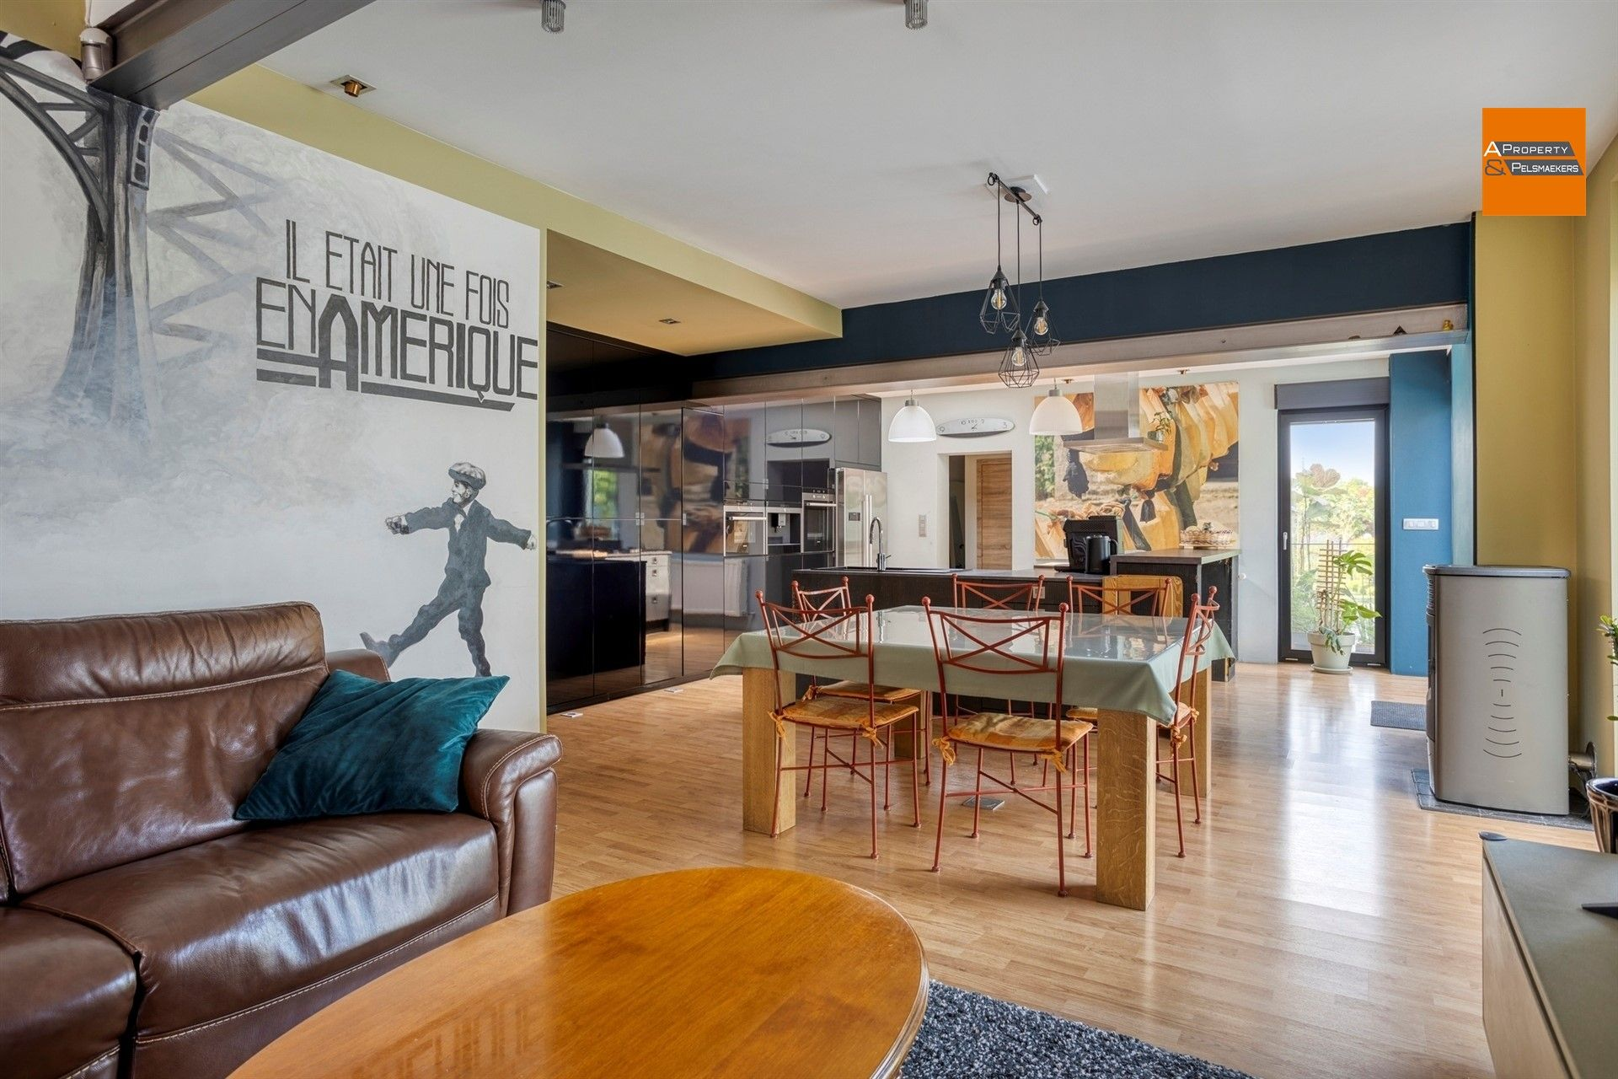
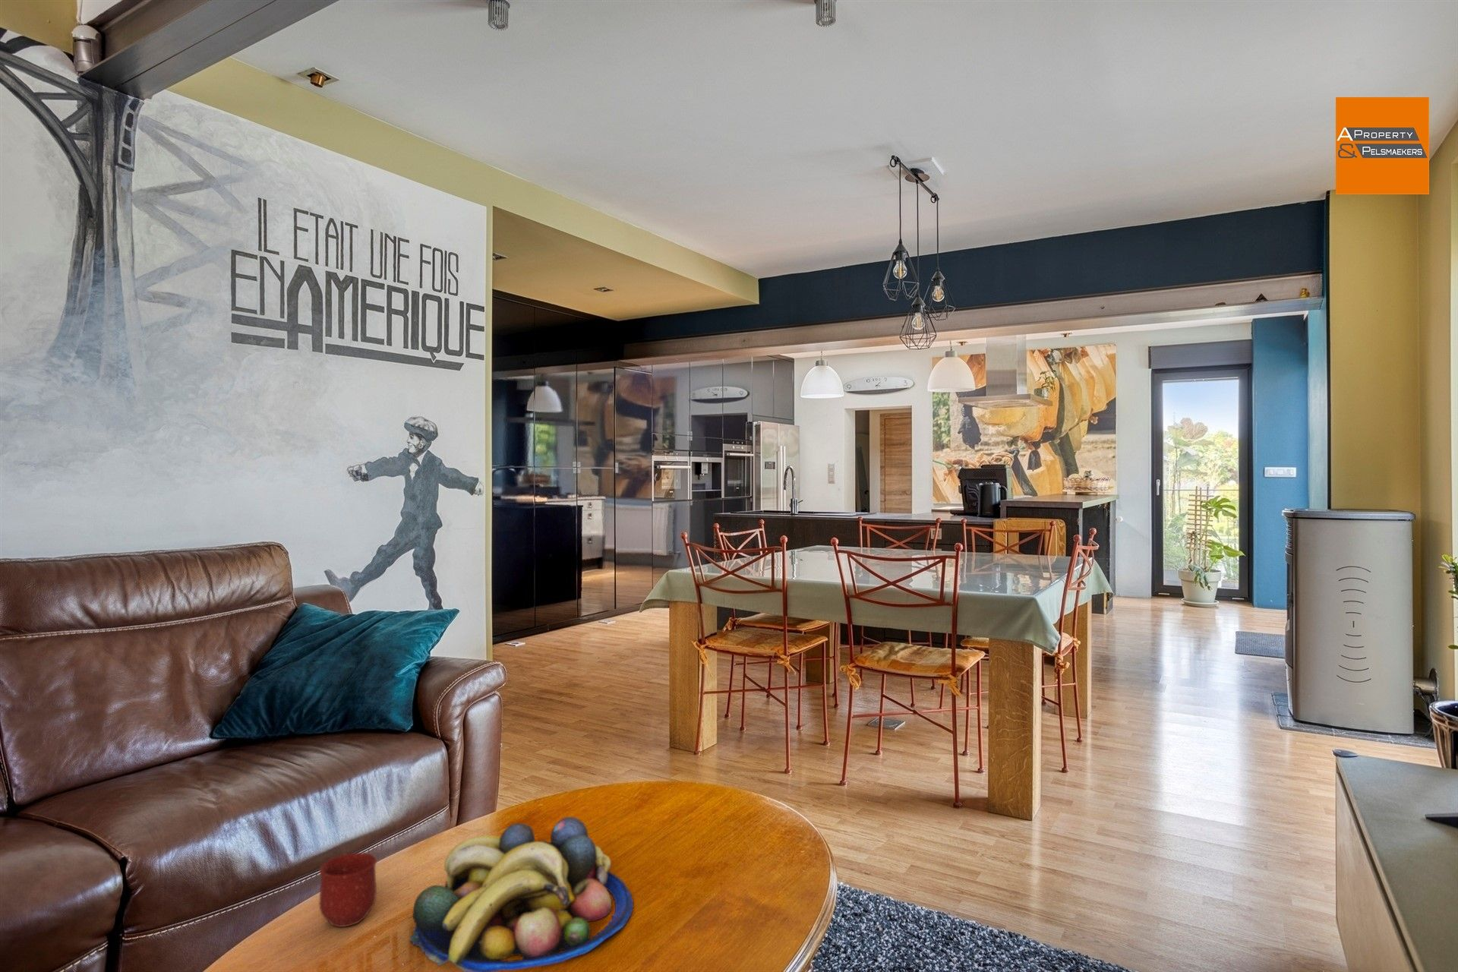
+ fruit bowl [409,816,634,972]
+ mug [319,852,378,928]
